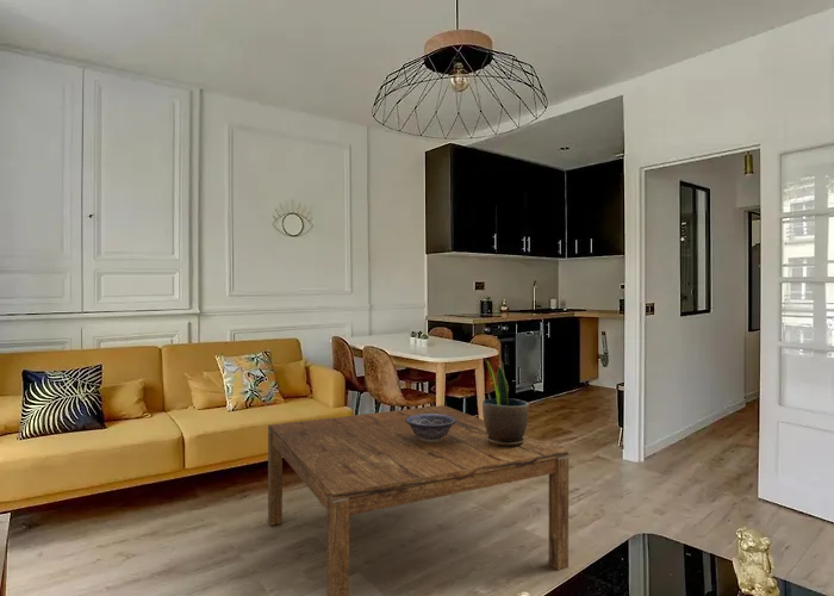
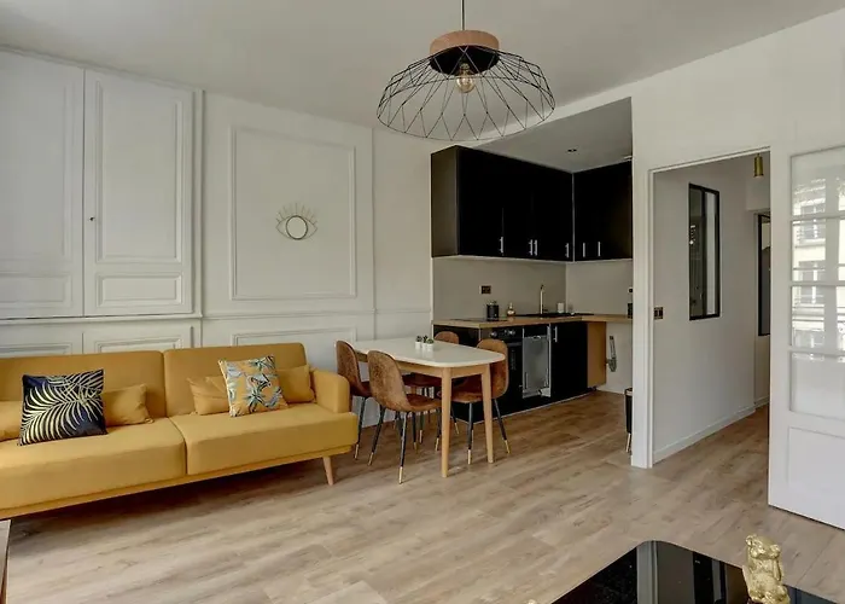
- decorative bowl [405,414,456,442]
- coffee table [267,404,570,596]
- potted plant [481,358,530,447]
